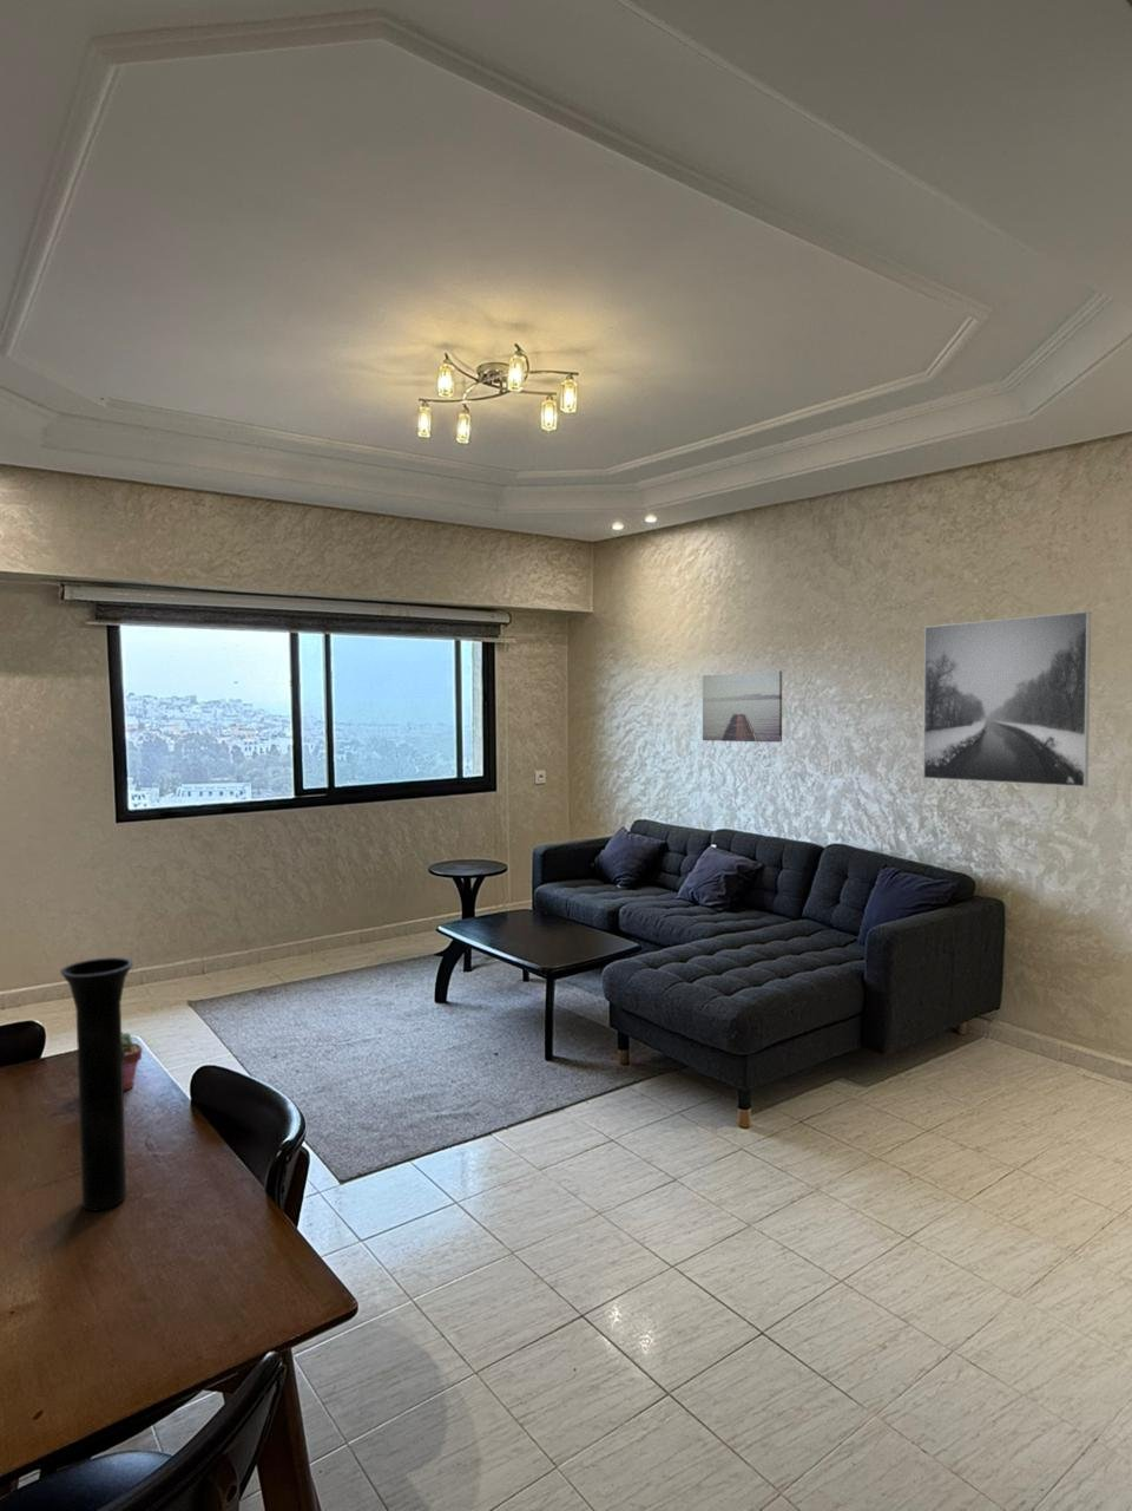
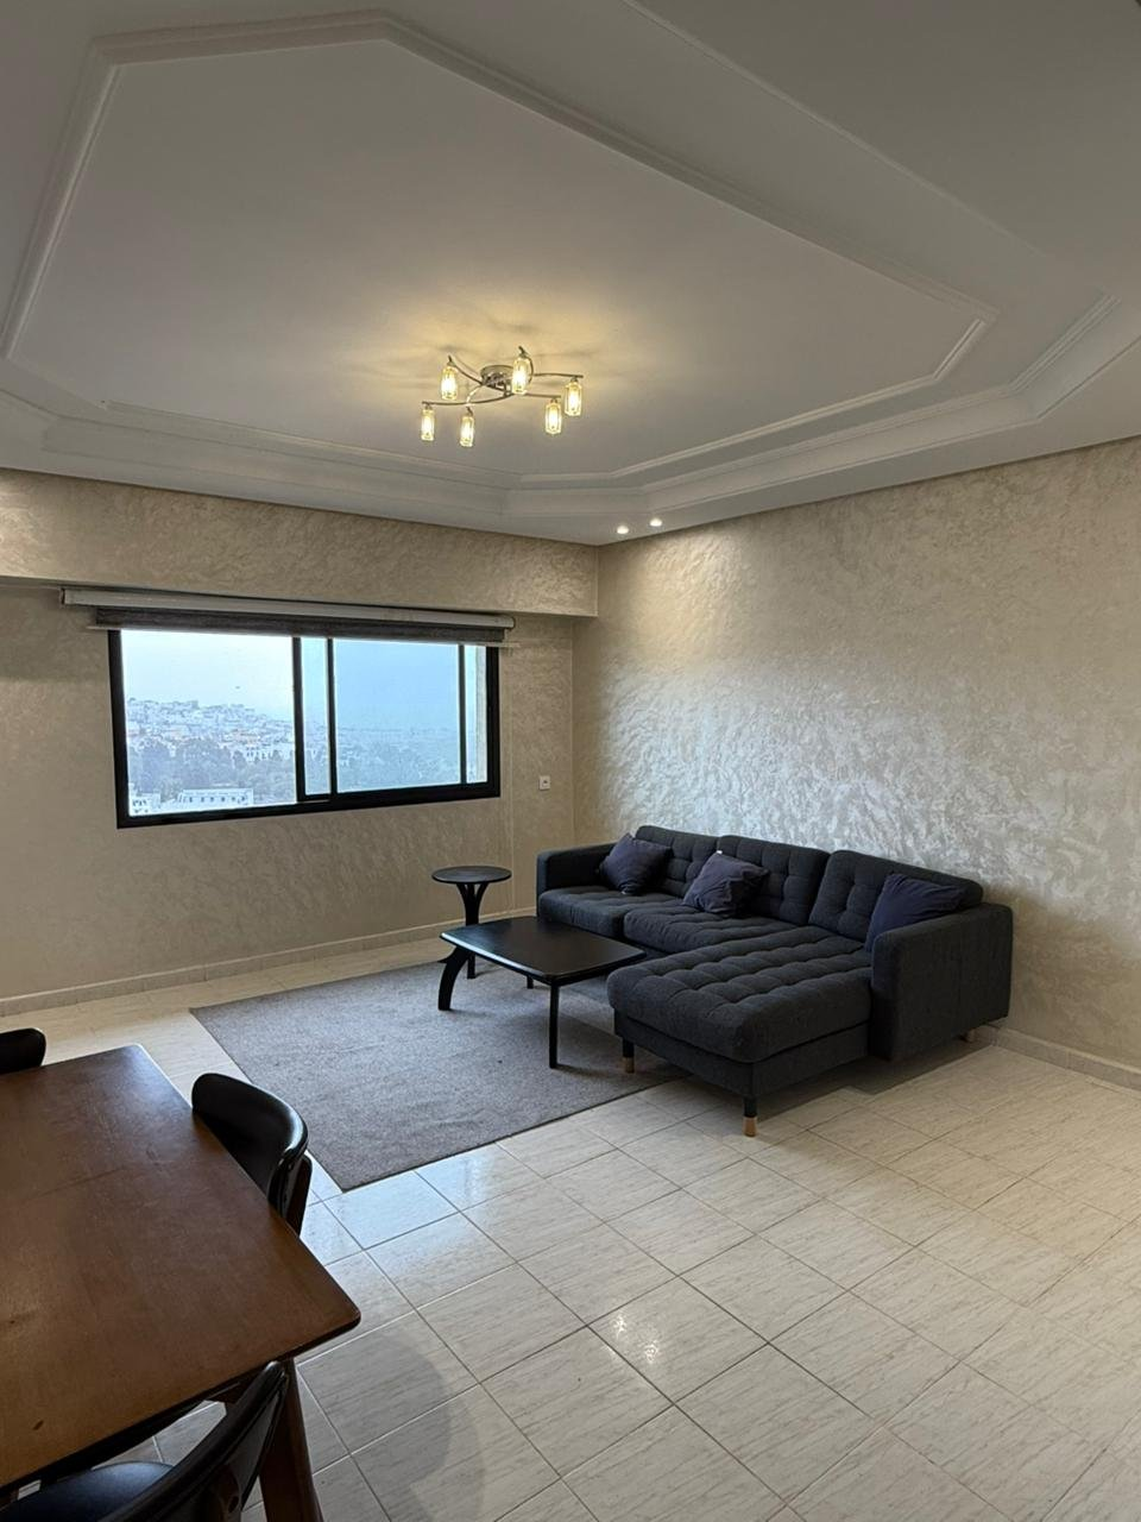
- wall art [702,670,782,744]
- potted succulent [121,1030,144,1092]
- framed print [922,610,1092,789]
- vase [59,957,134,1212]
